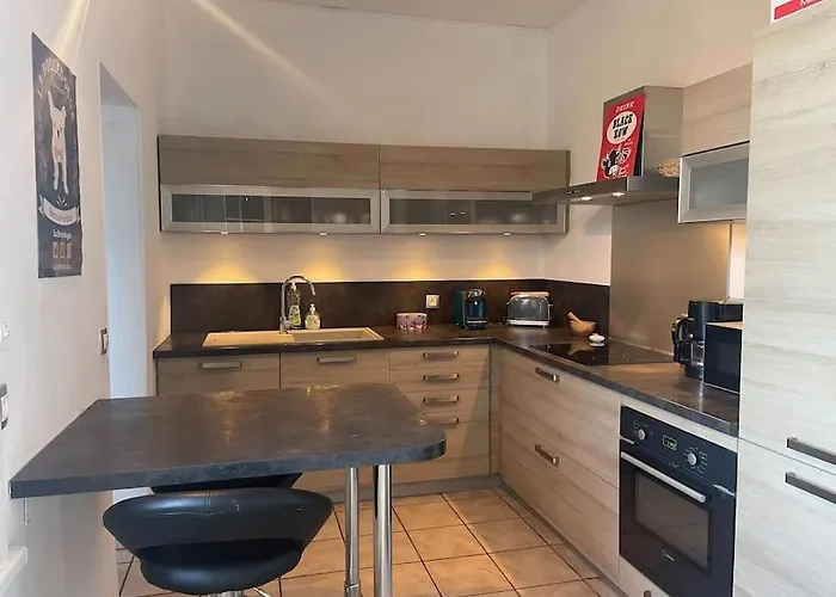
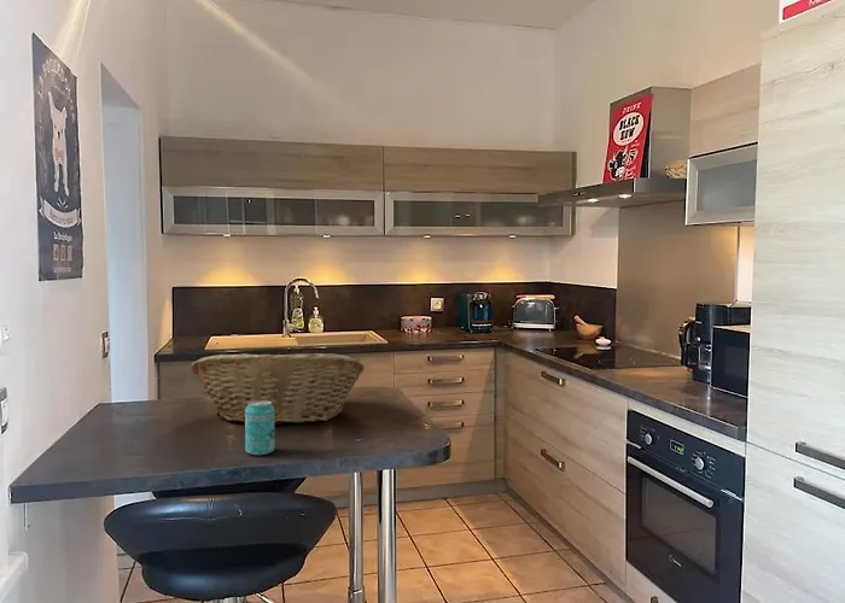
+ fruit basket [190,351,366,426]
+ beverage can [244,400,275,456]
